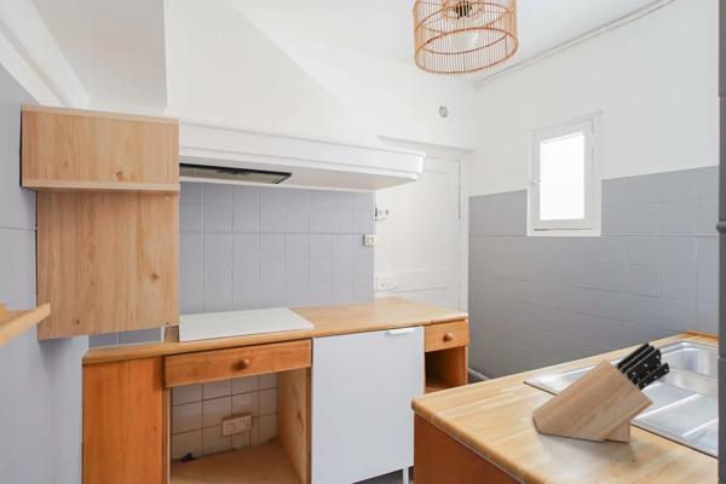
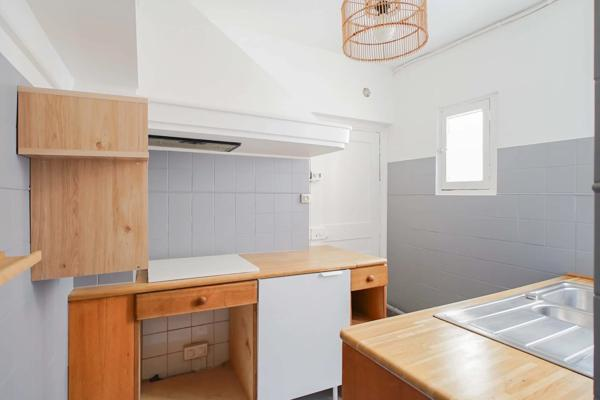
- knife block [531,341,670,443]
